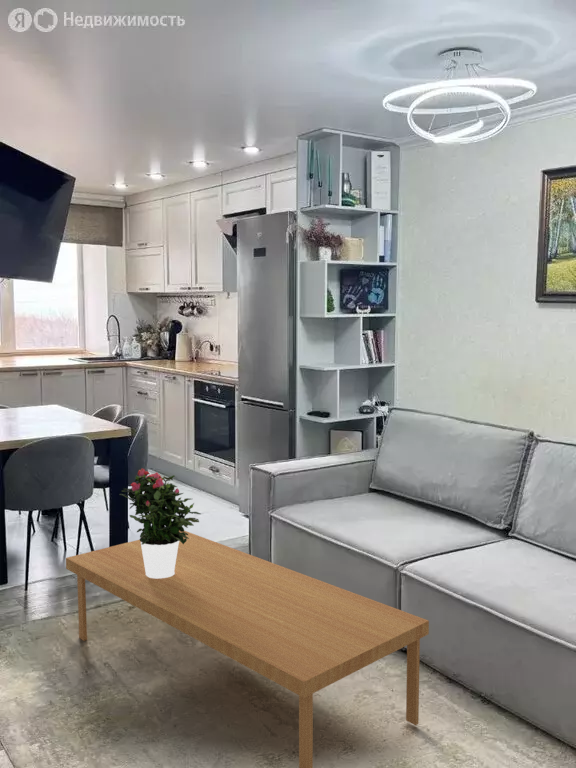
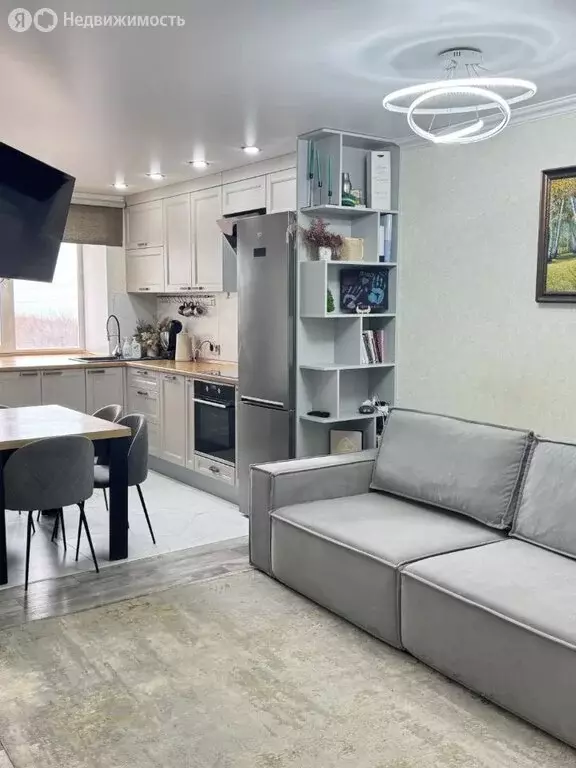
- coffee table [65,530,430,768]
- potted flower [119,467,202,579]
